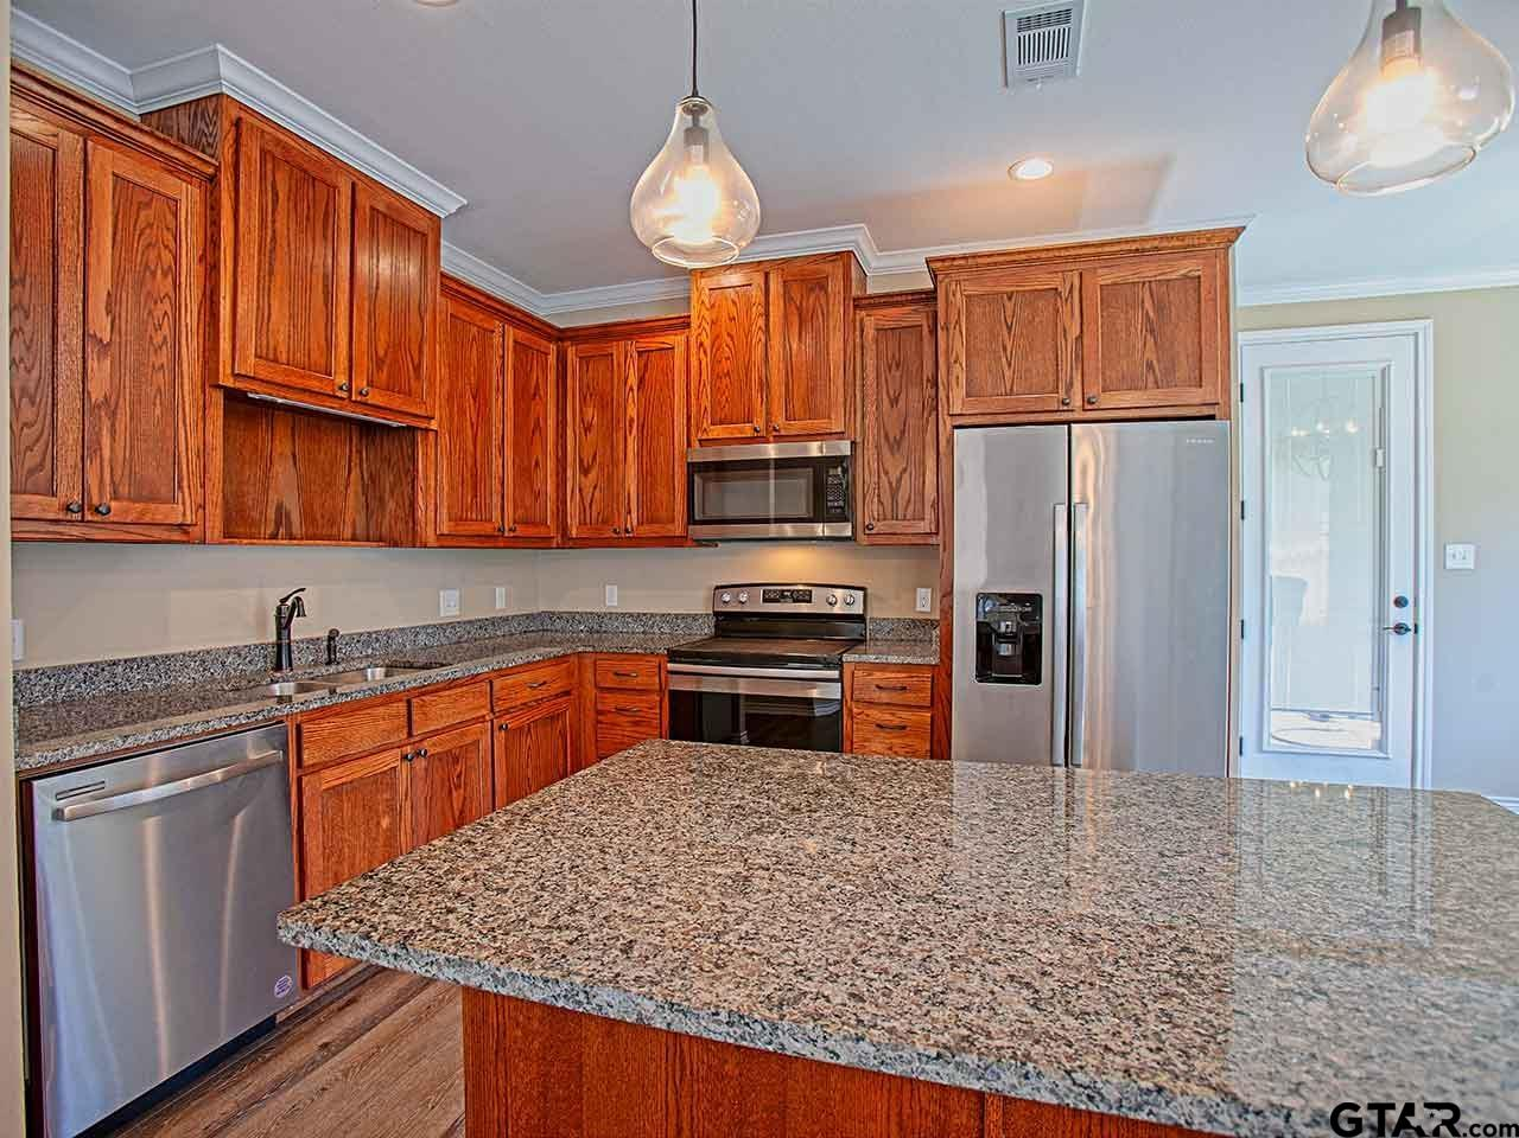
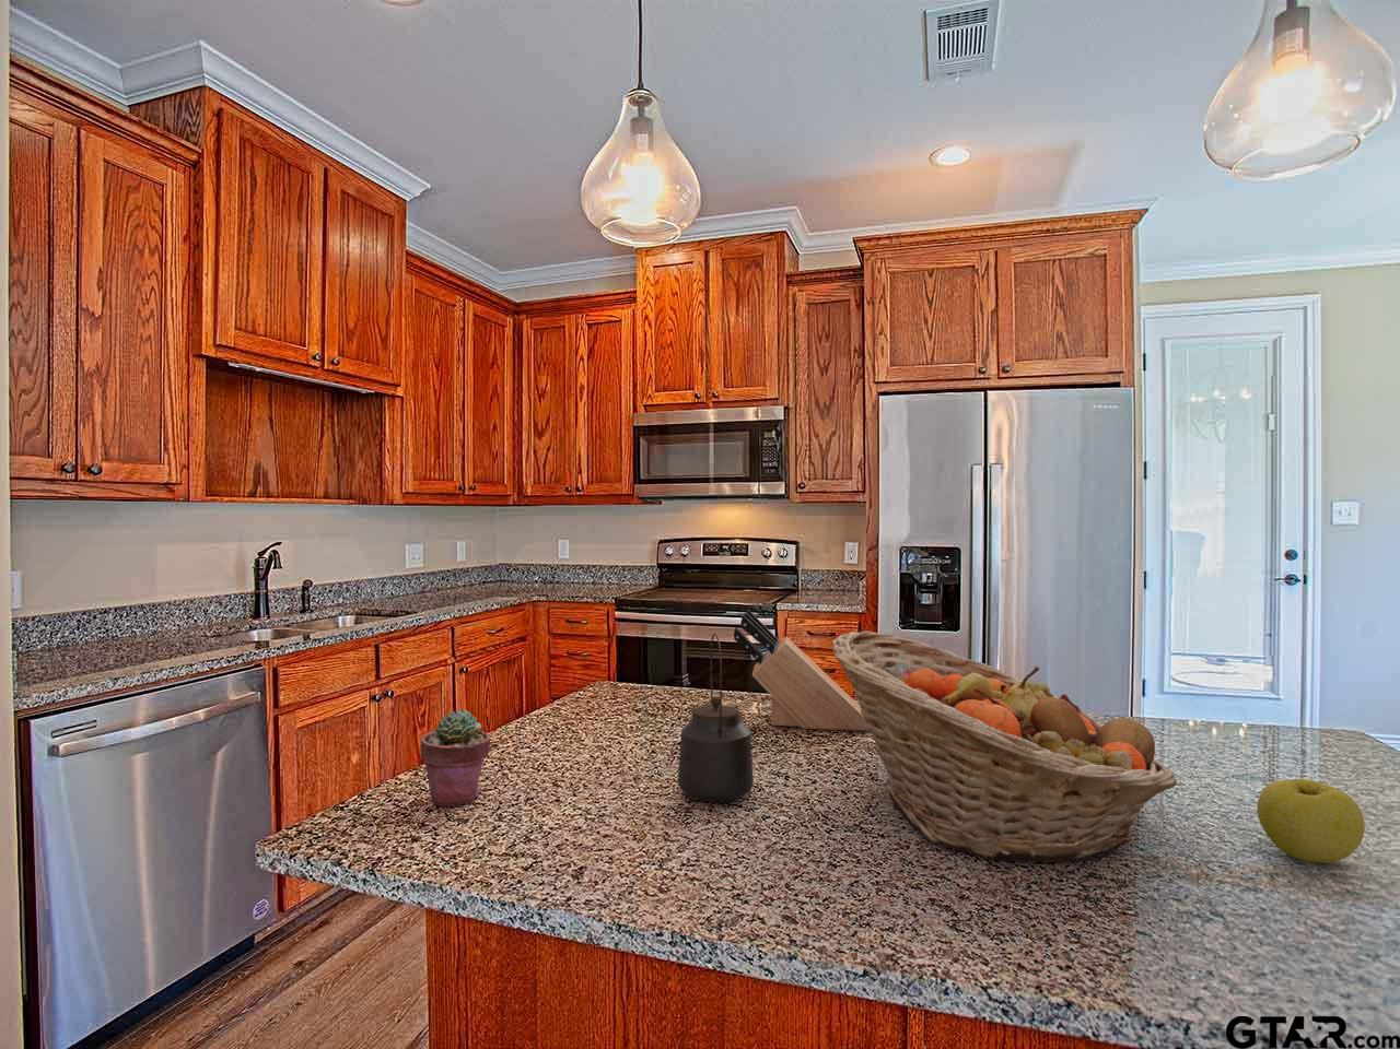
+ knife block [733,608,870,732]
+ fruit basket [830,630,1178,863]
+ apple [1256,778,1366,864]
+ kettle [677,631,755,803]
+ potted succulent [420,709,491,808]
